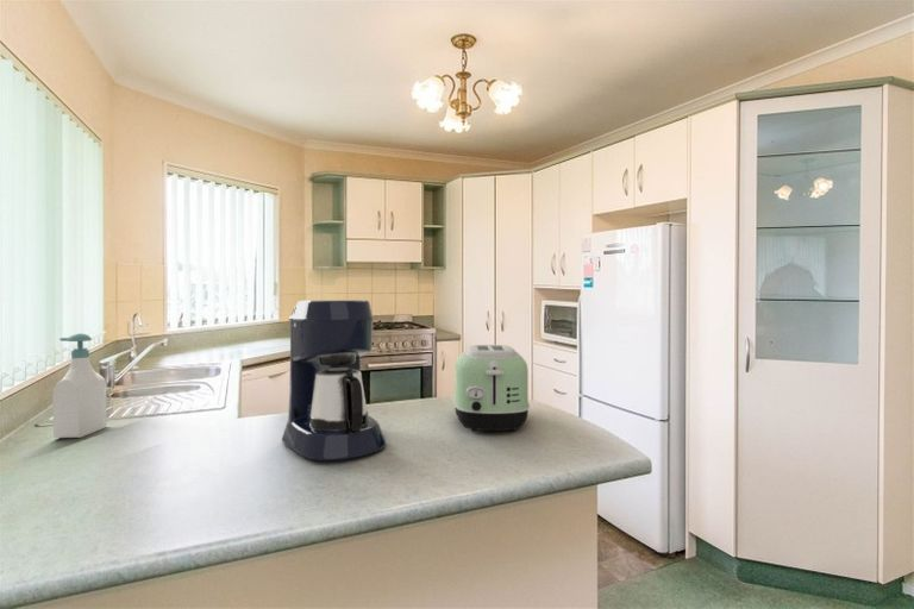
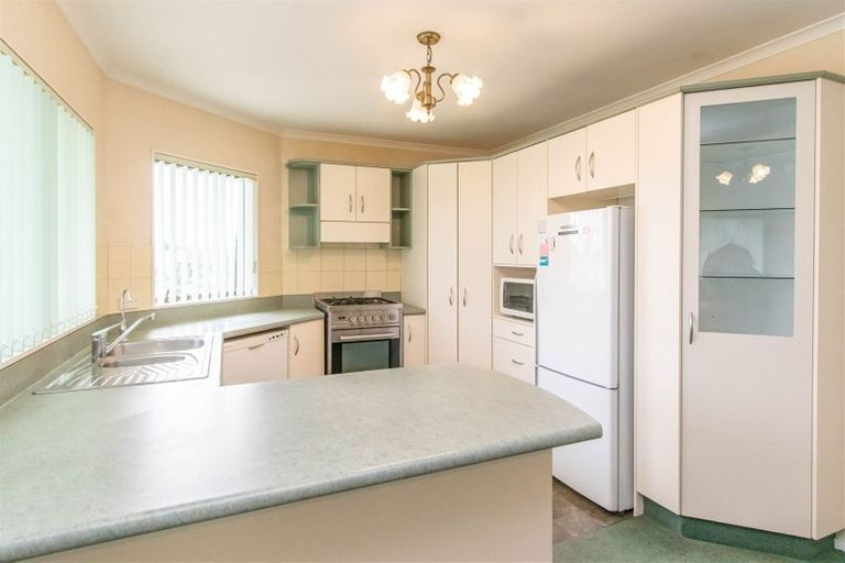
- soap bottle [51,332,108,439]
- toaster [452,344,531,432]
- coffee maker [281,299,388,462]
